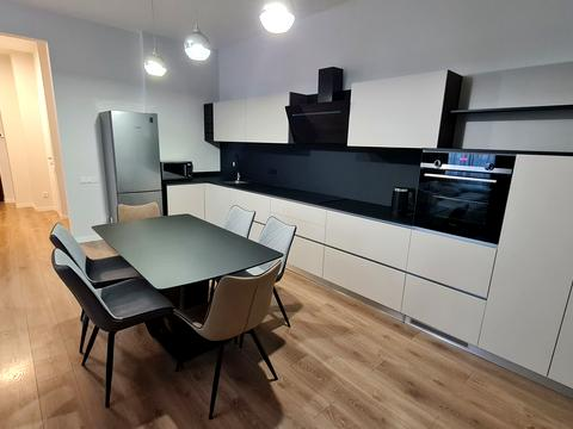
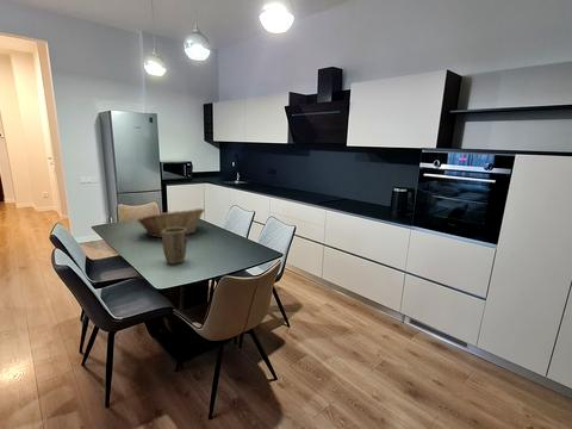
+ fruit basket [136,207,205,238]
+ plant pot [161,228,188,266]
